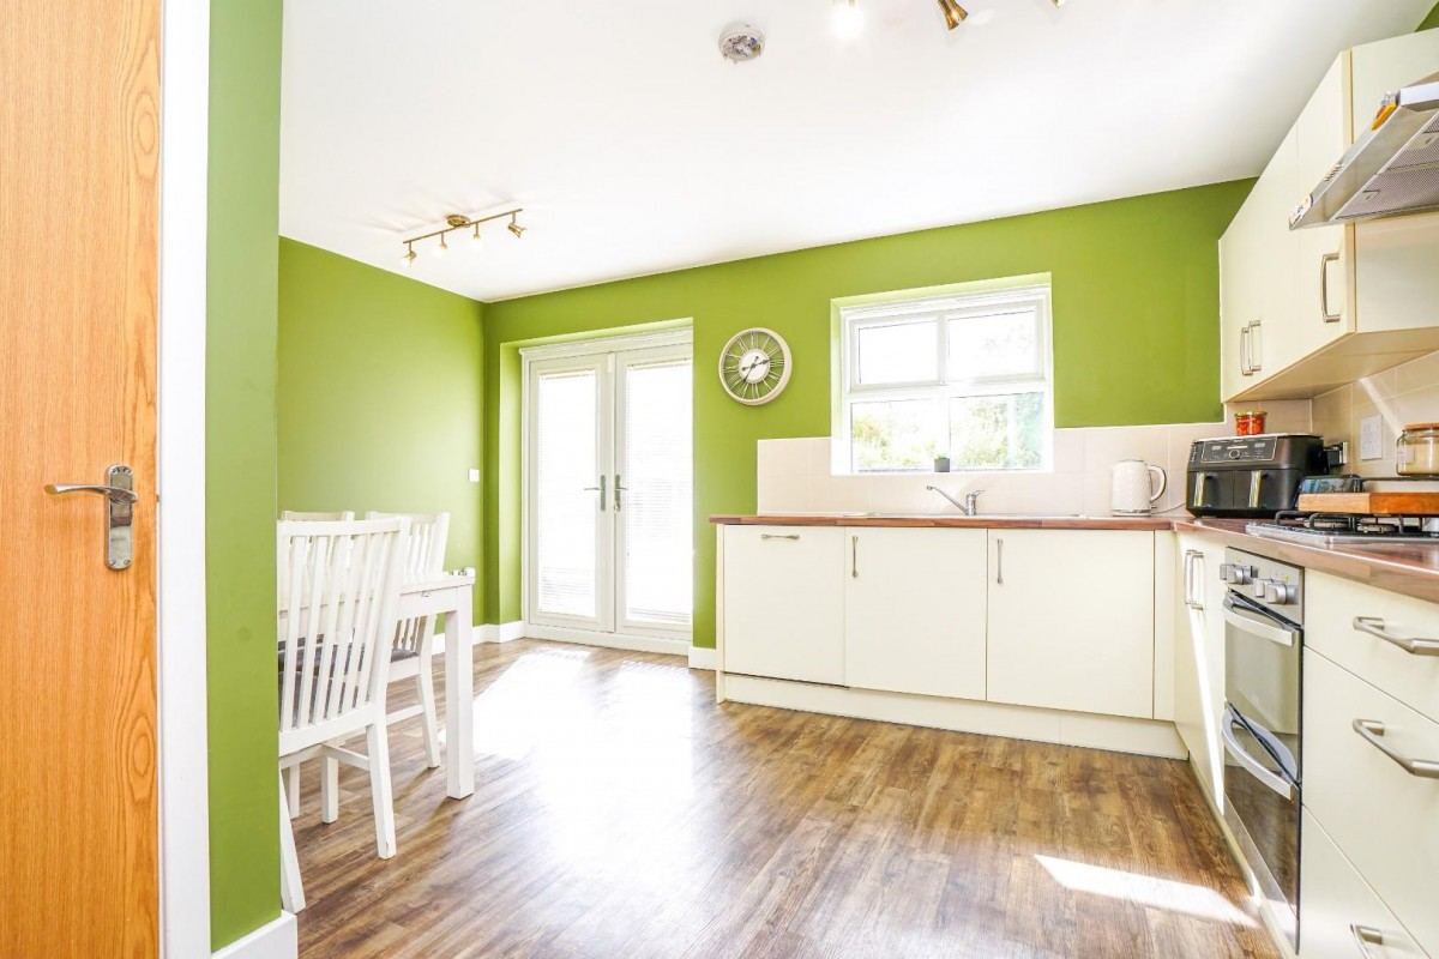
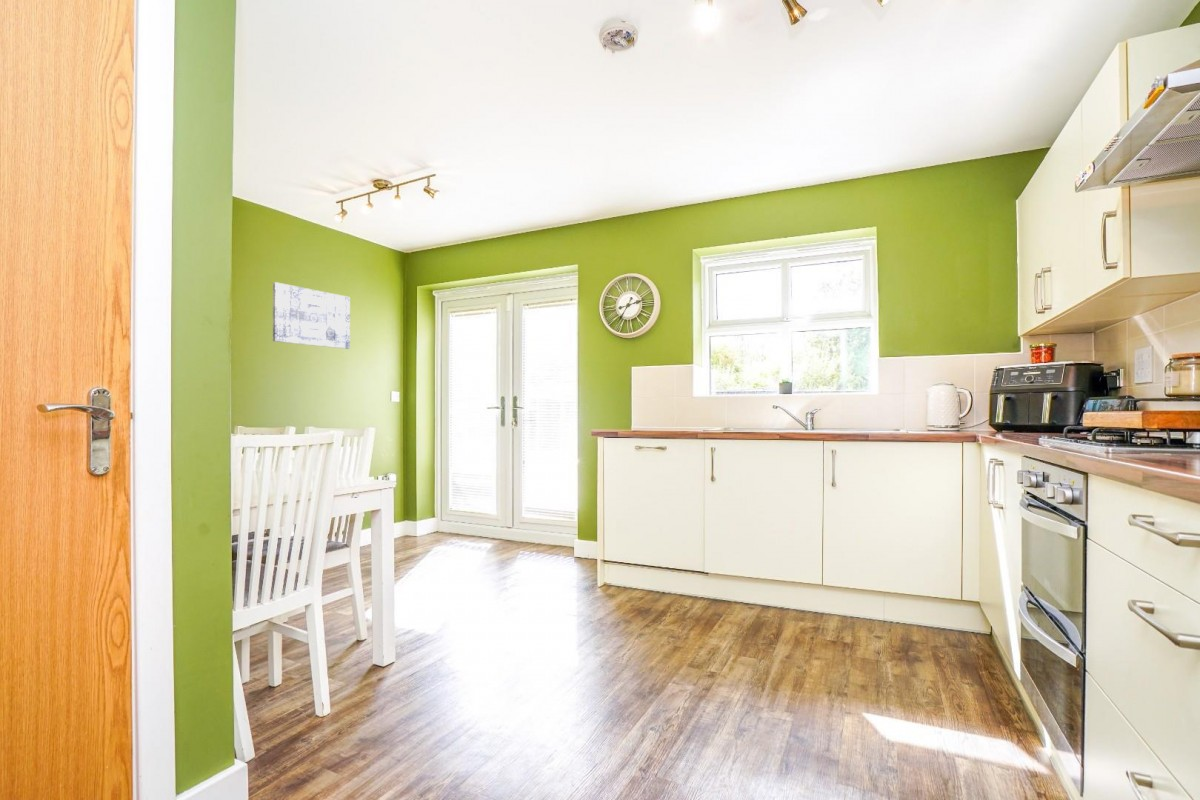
+ wall art [272,281,351,350]
